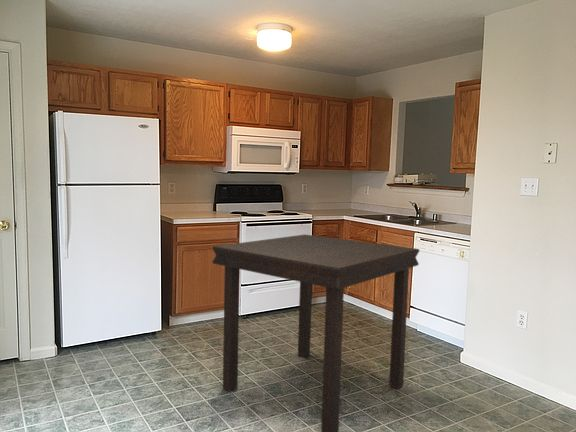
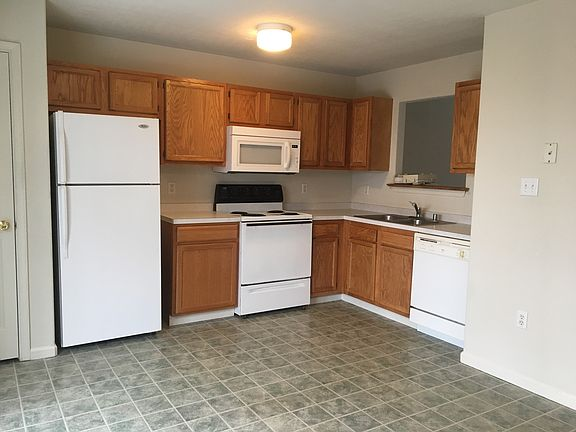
- dining table [211,233,420,432]
